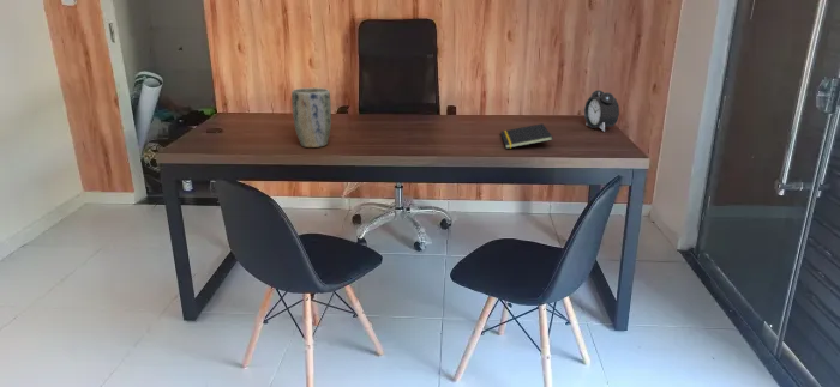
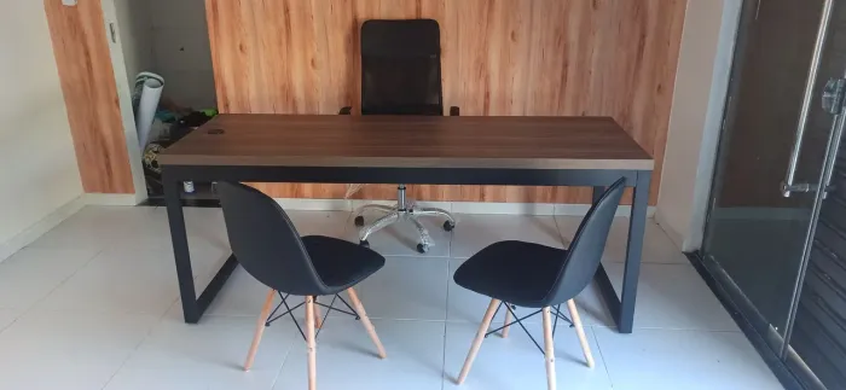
- alarm clock [583,89,620,133]
- plant pot [290,86,332,149]
- notepad [499,122,554,150]
